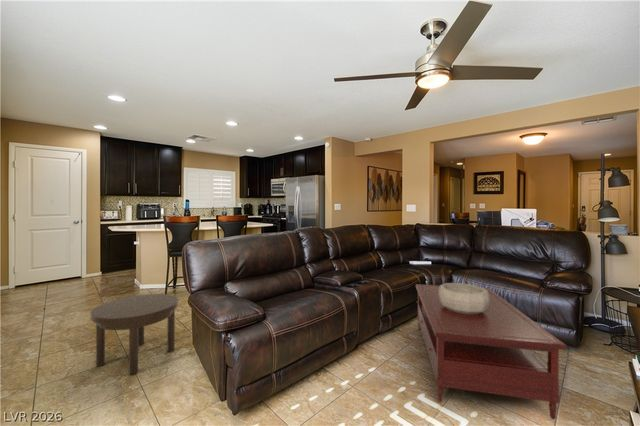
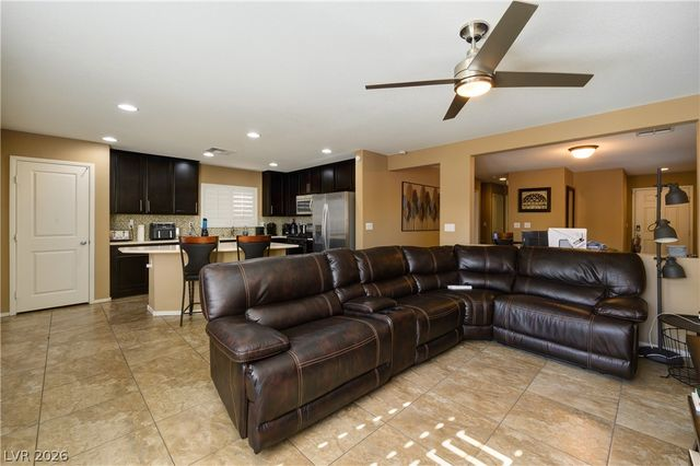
- decorative bowl [439,282,489,314]
- coffee table [415,283,567,421]
- side table [89,293,179,375]
